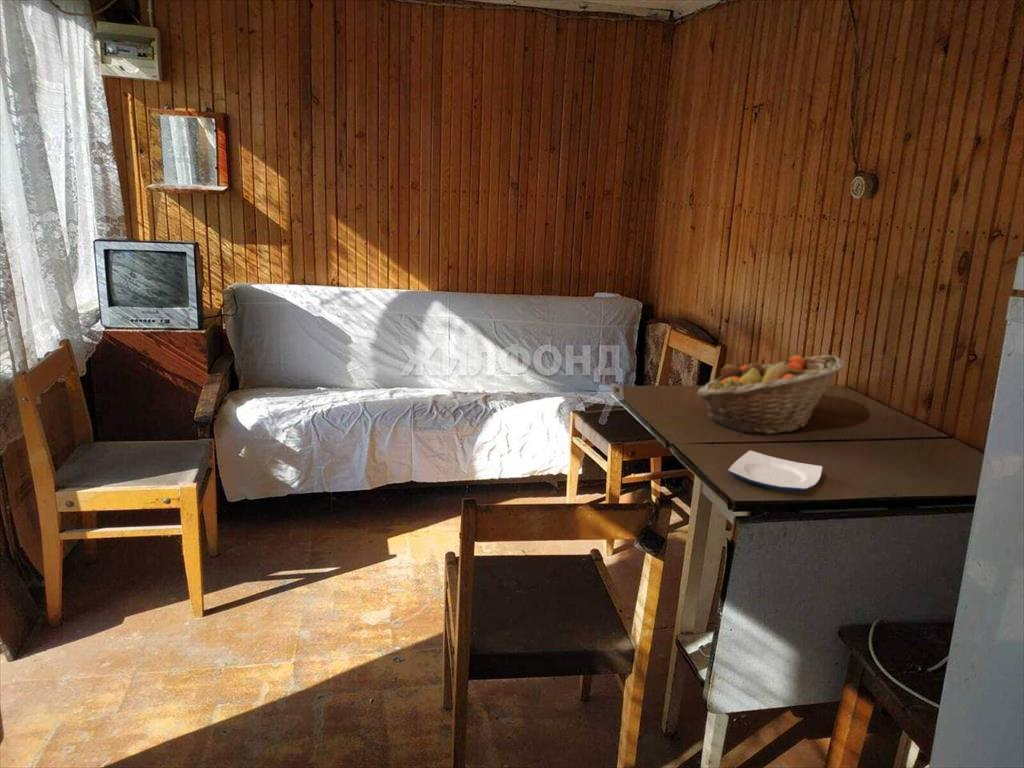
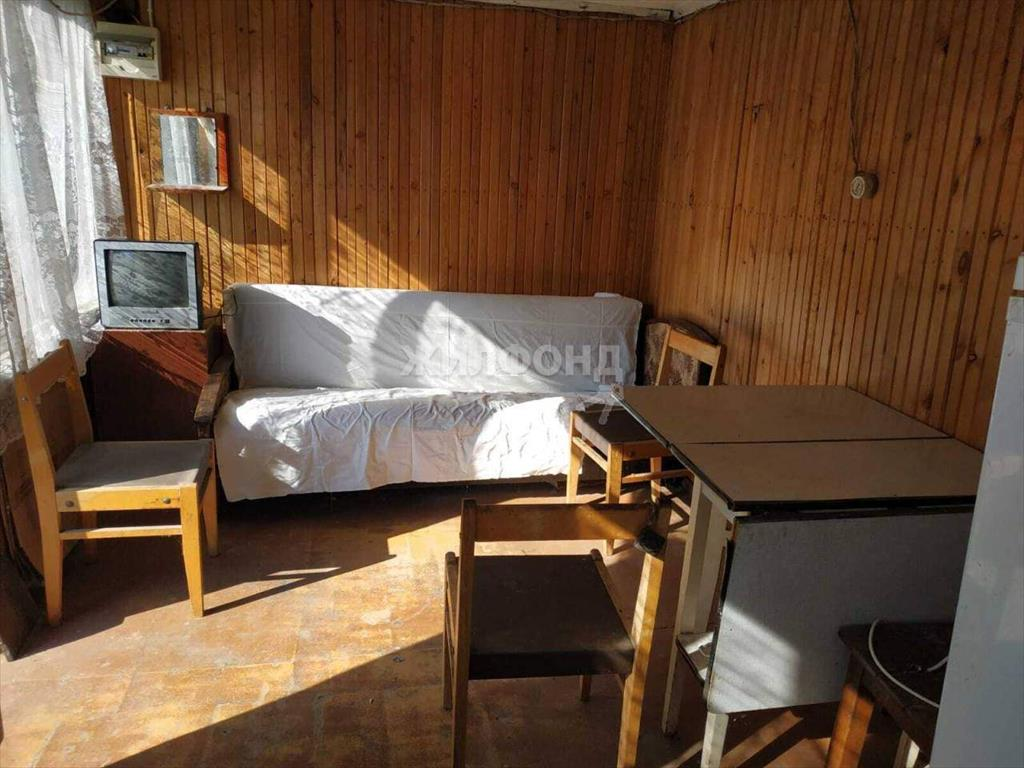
- plate [727,450,823,493]
- fruit basket [696,354,845,435]
